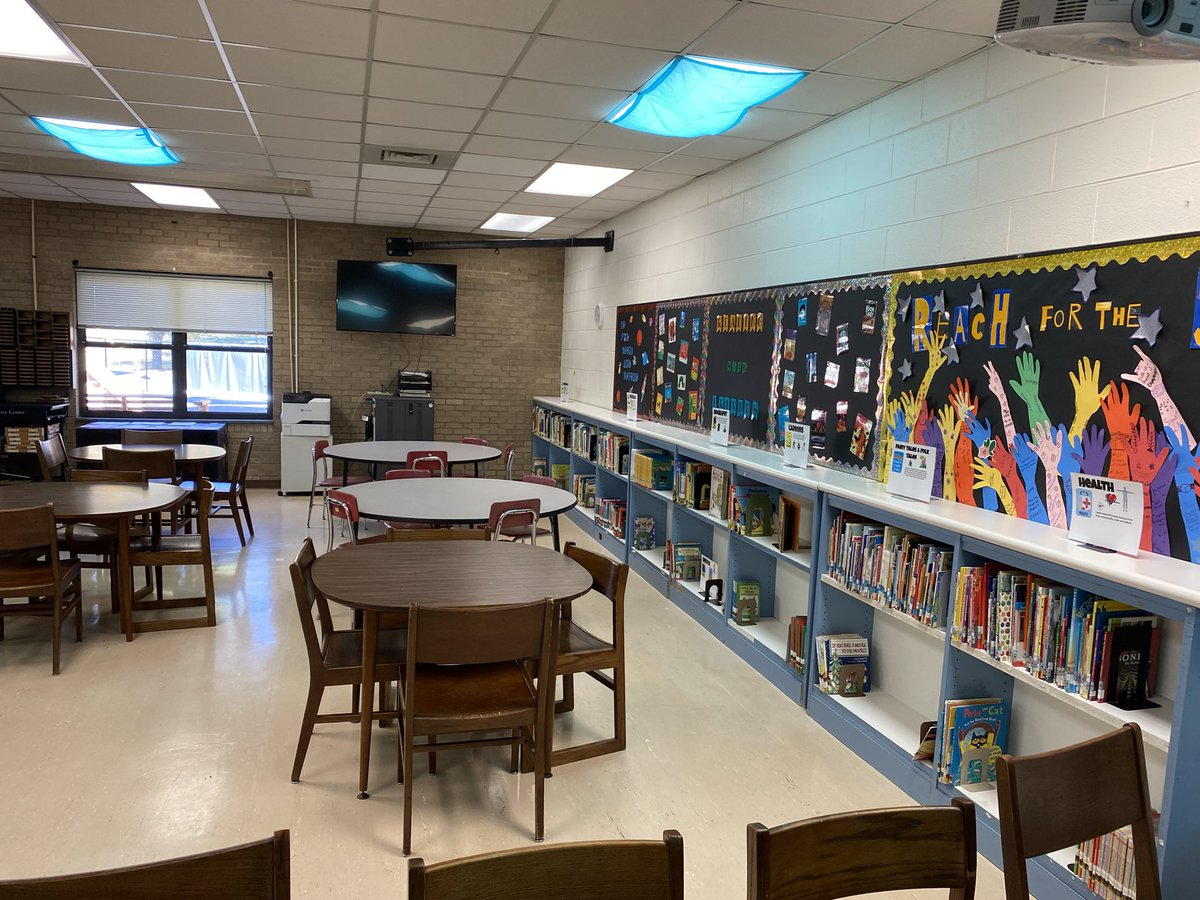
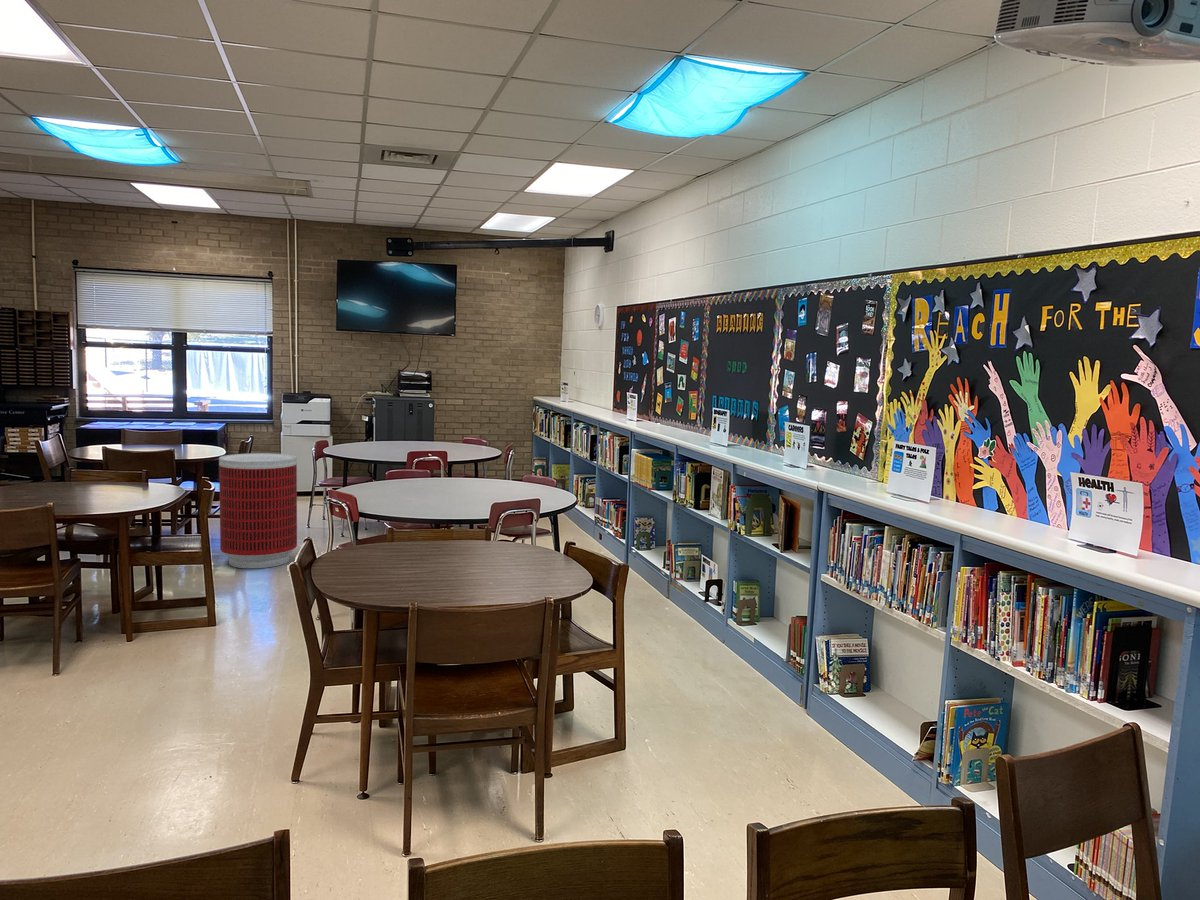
+ trash can [218,452,298,569]
